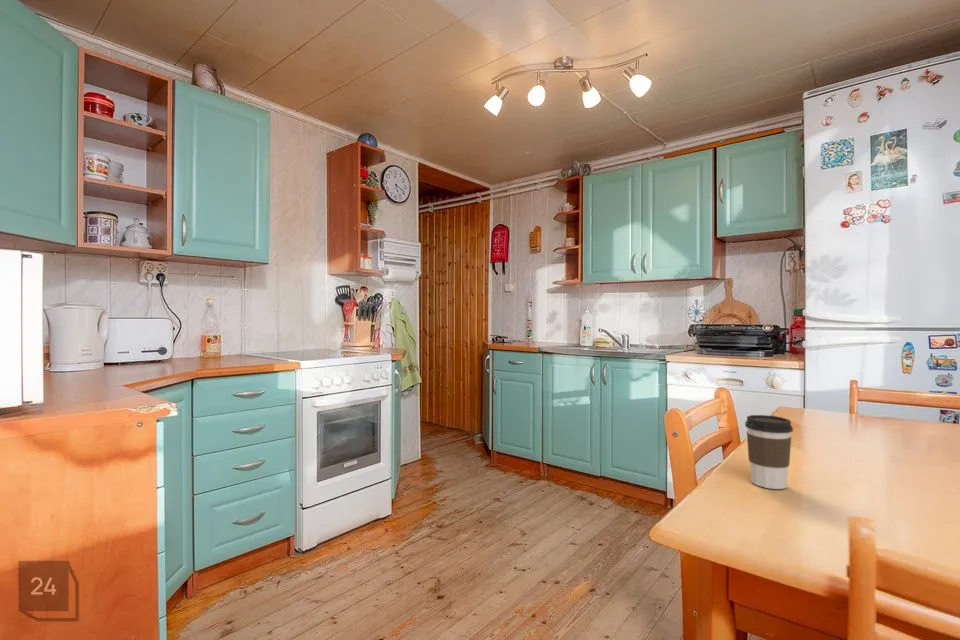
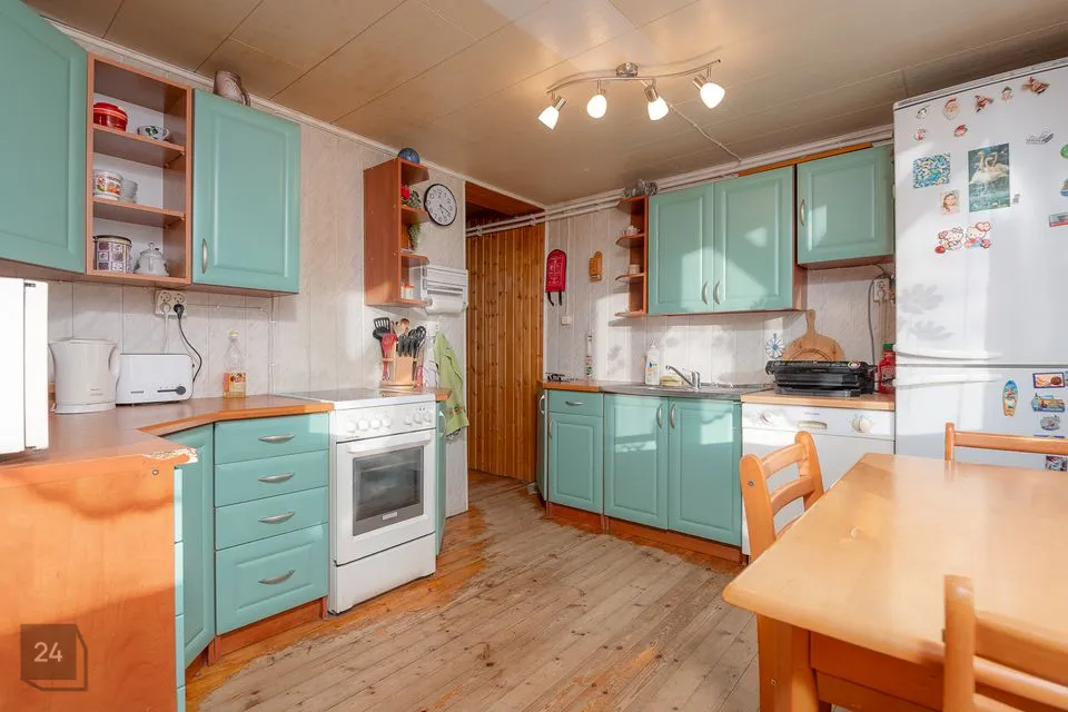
- coffee cup [744,414,794,490]
